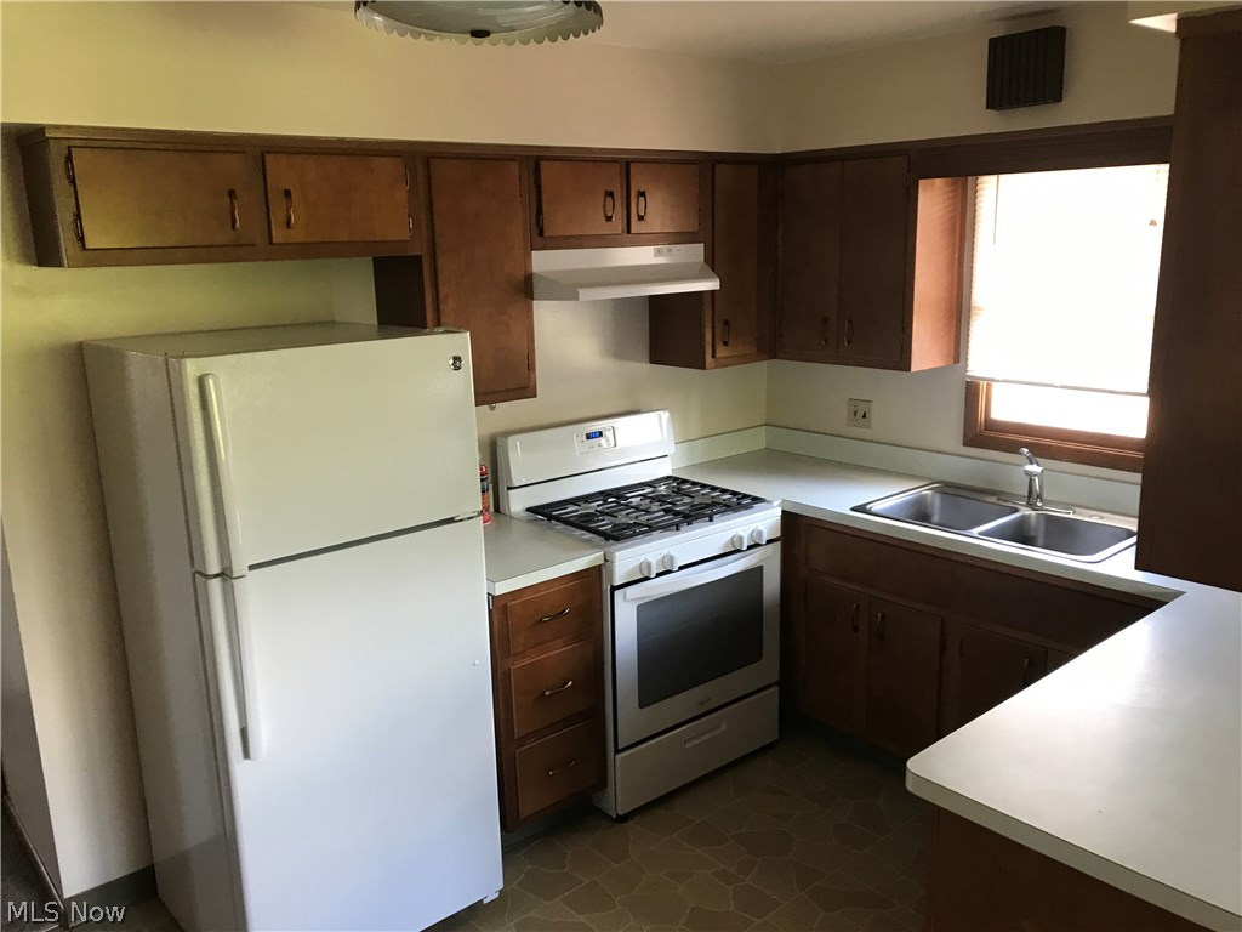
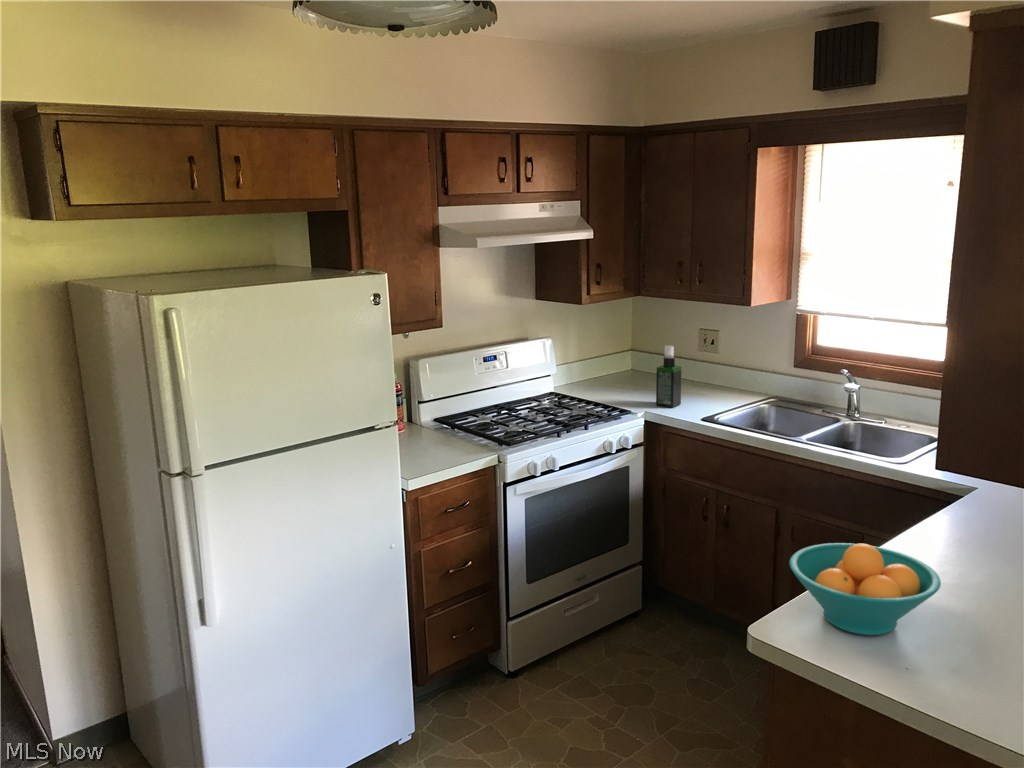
+ spray bottle [655,345,682,408]
+ fruit bowl [788,542,942,636]
